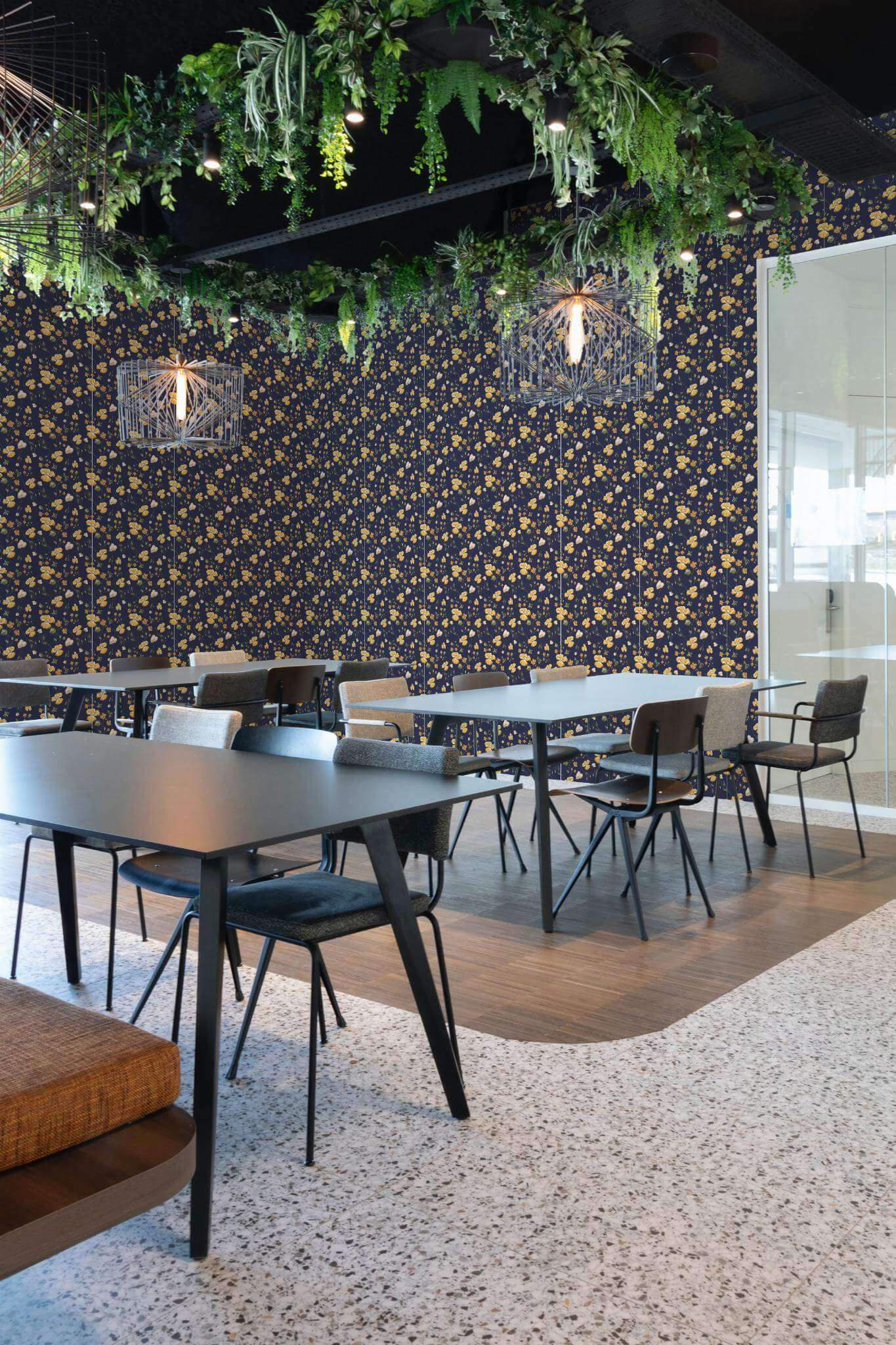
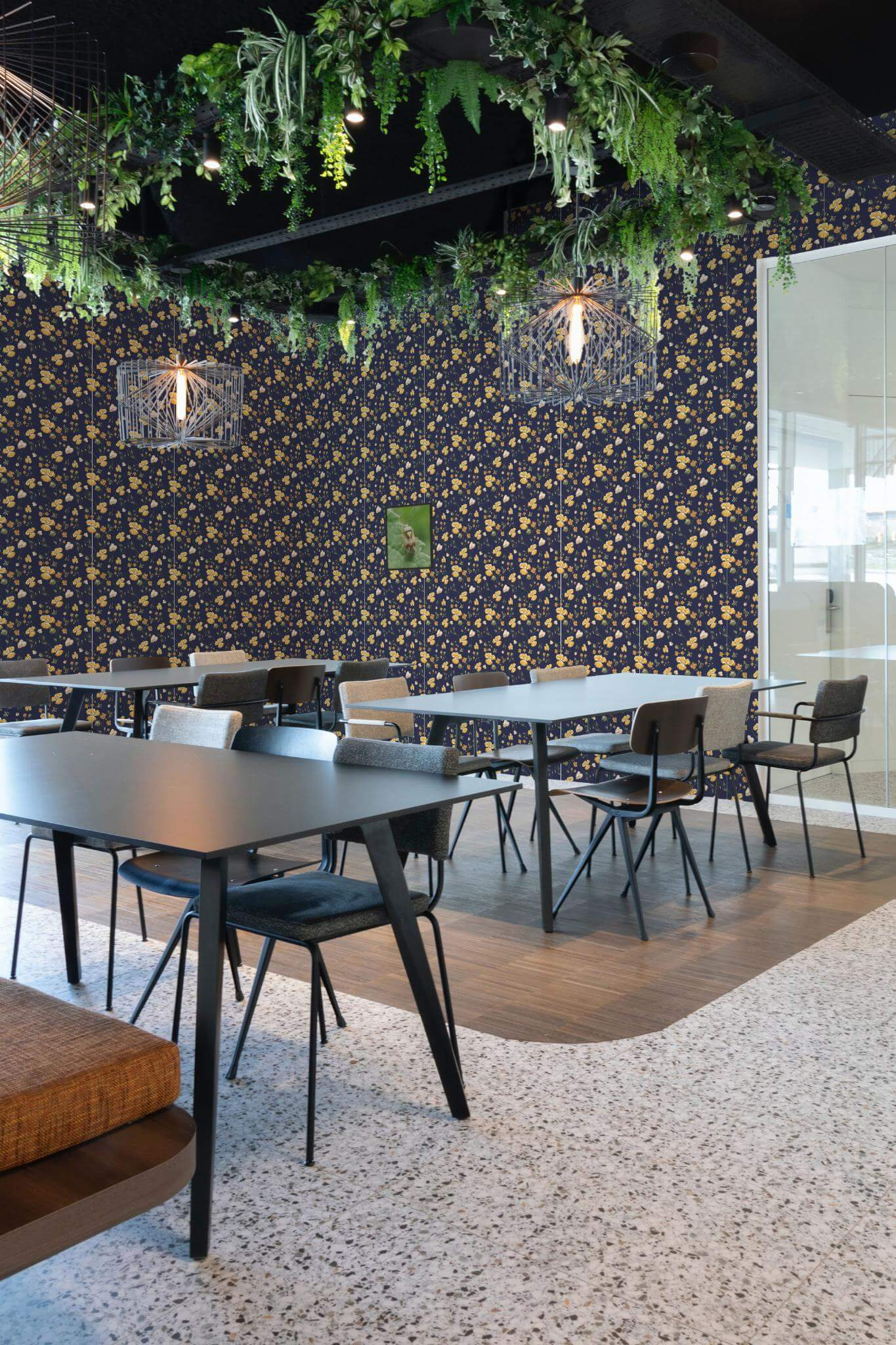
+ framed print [384,502,435,571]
